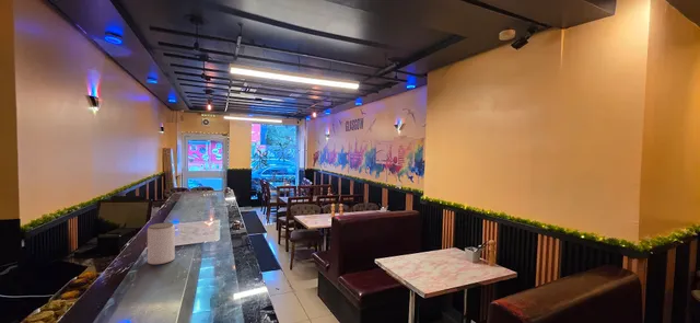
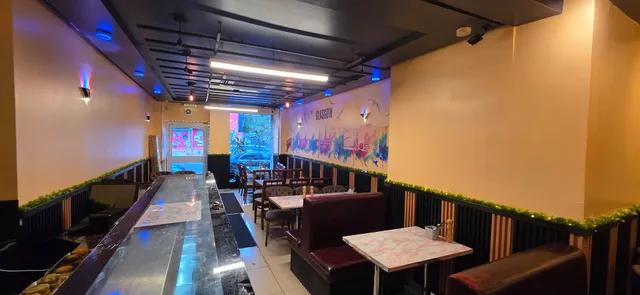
- jar [147,222,176,265]
